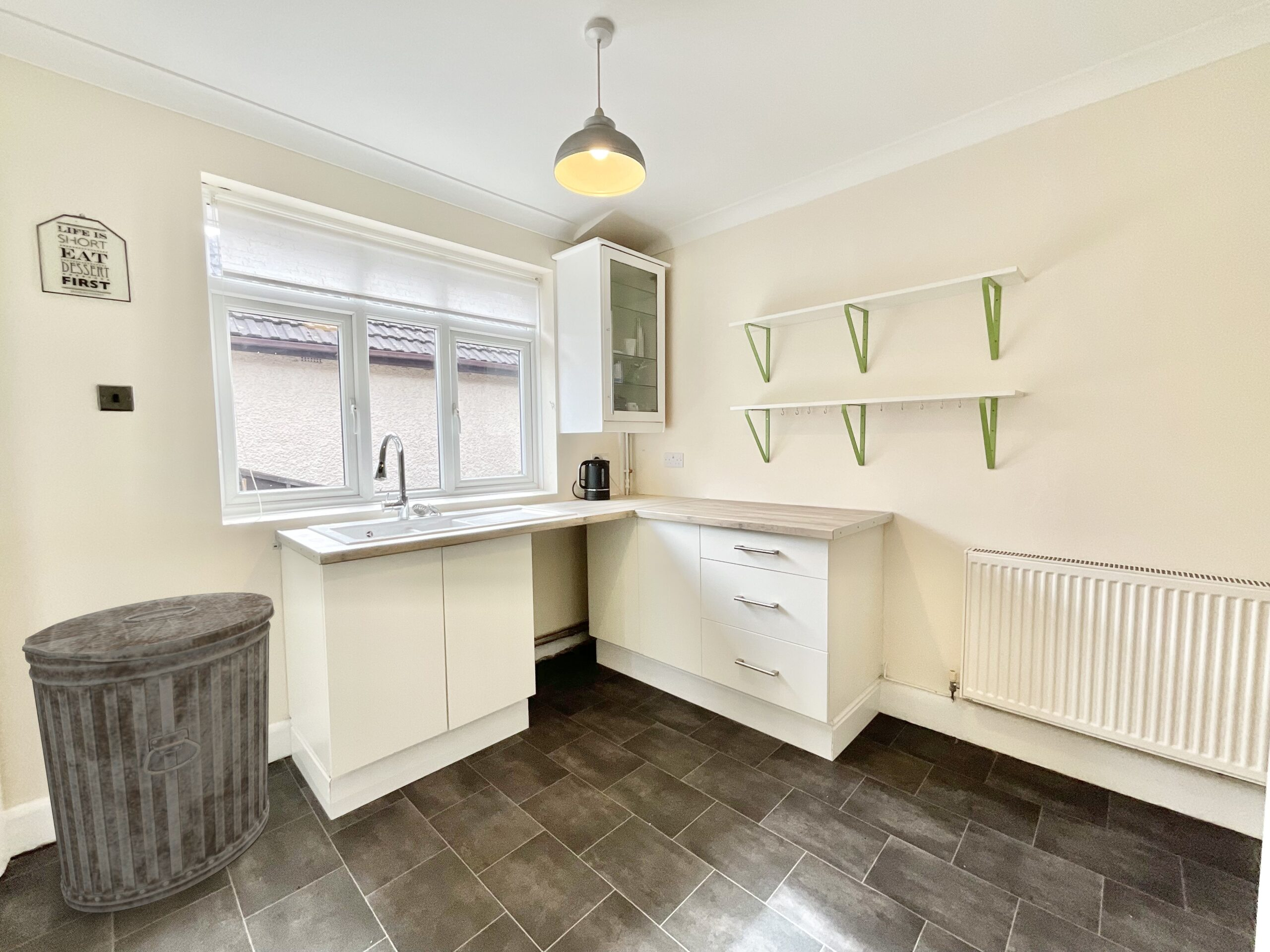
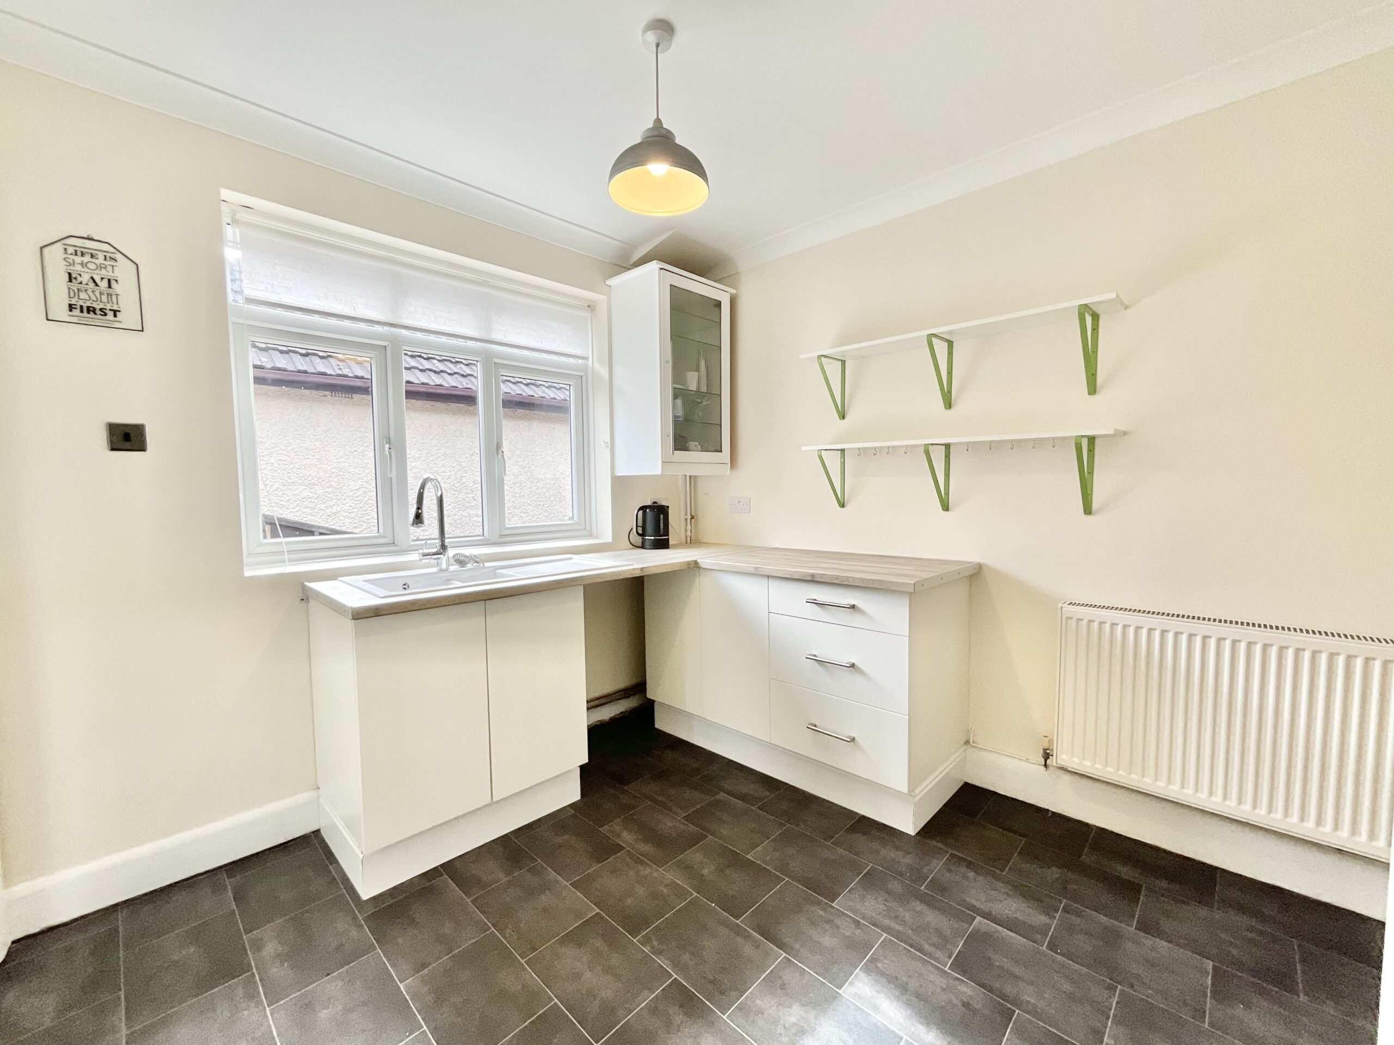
- trash can [21,592,275,913]
